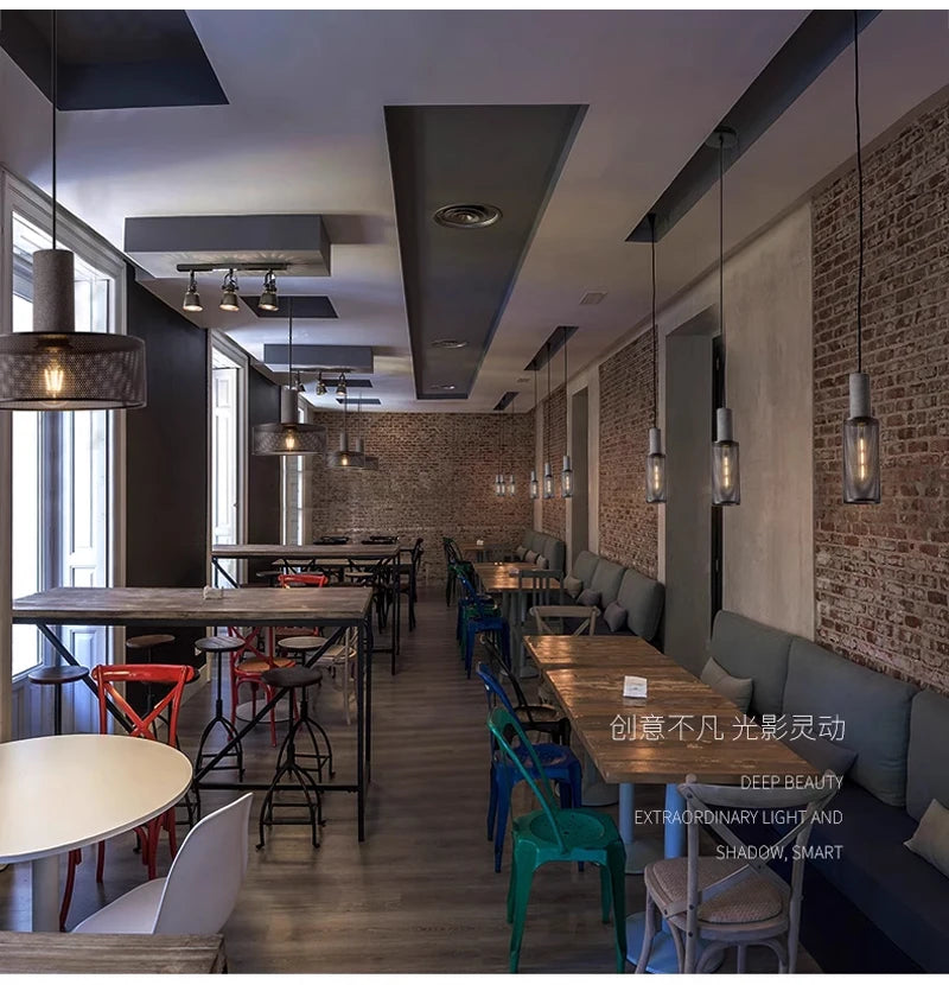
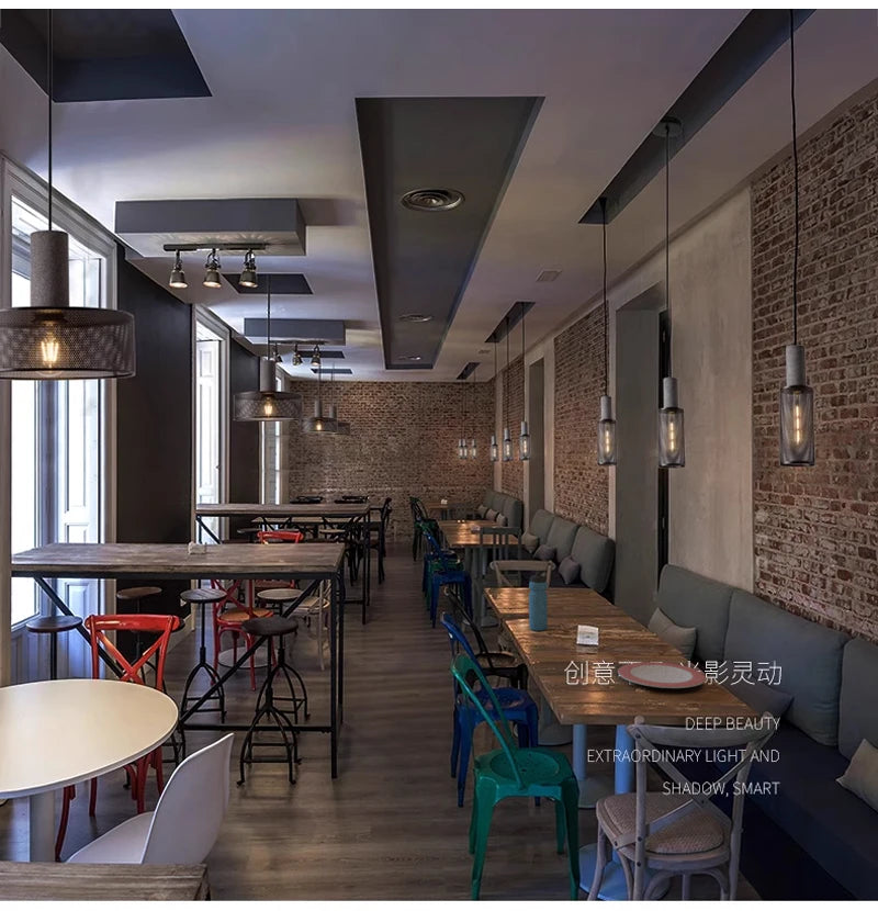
+ water bottle [528,571,549,632]
+ plate [617,661,707,689]
